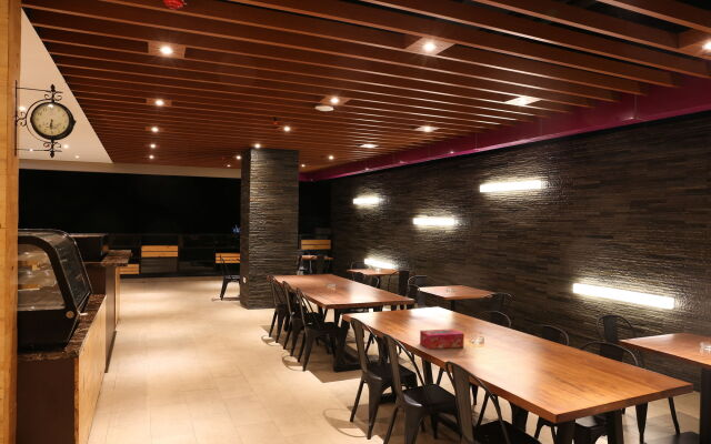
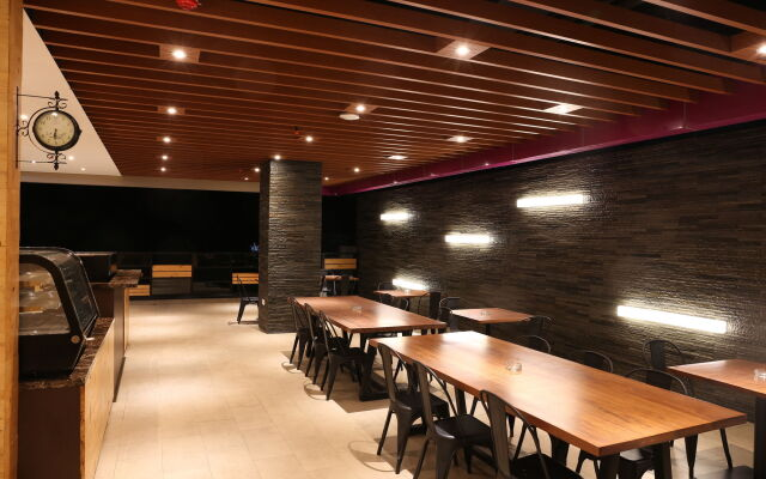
- tissue box [419,327,465,350]
